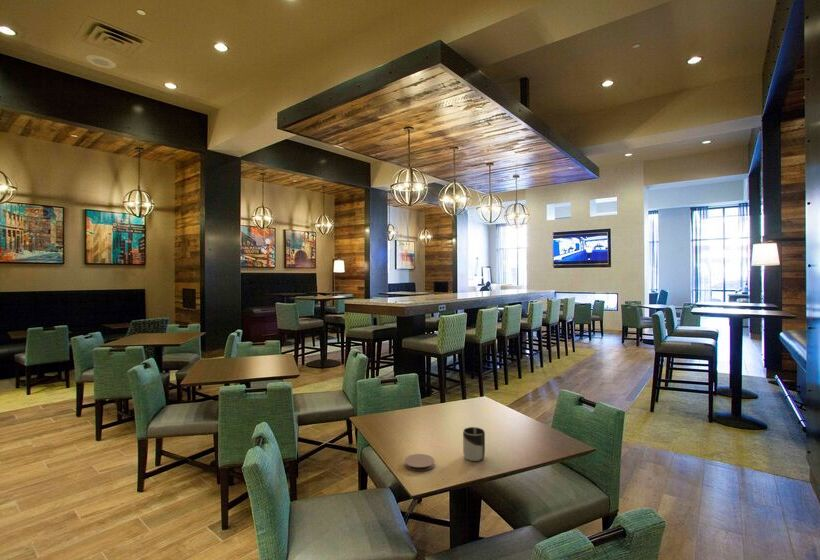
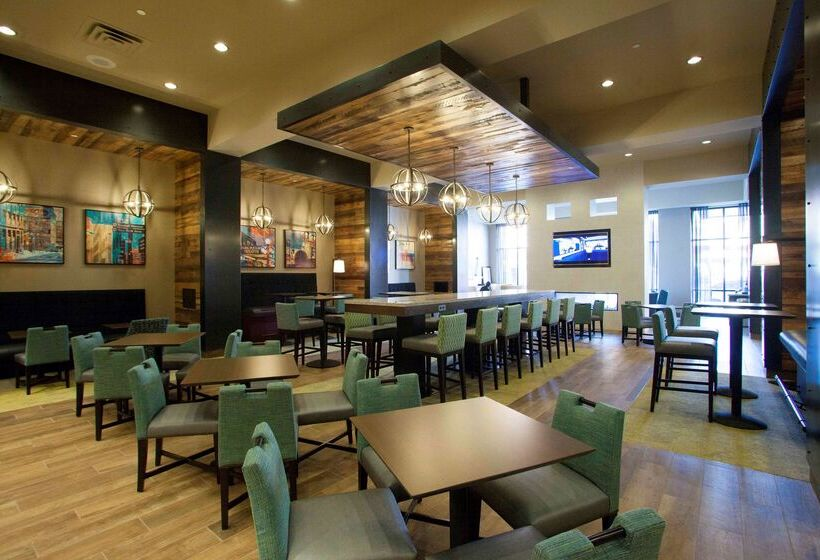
- cup [462,426,486,462]
- coaster [404,453,435,472]
